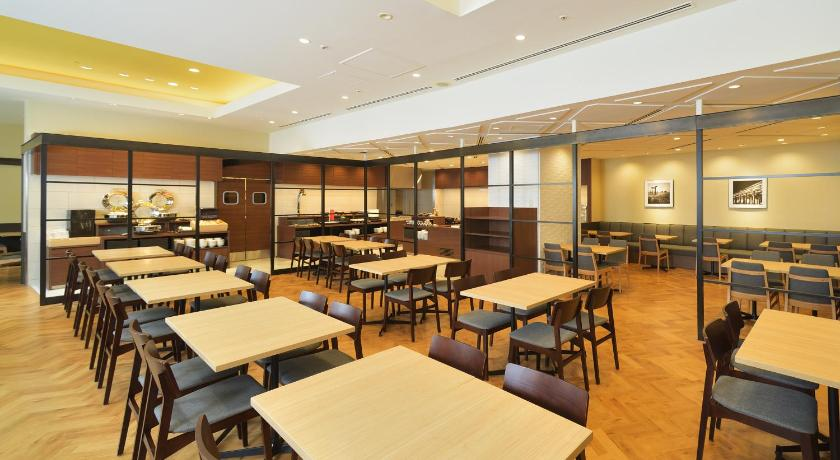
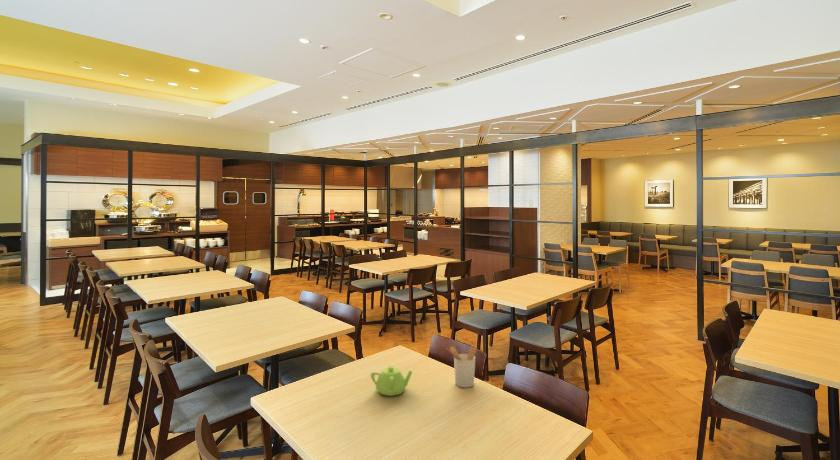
+ teapot [370,364,413,397]
+ utensil holder [447,346,477,388]
